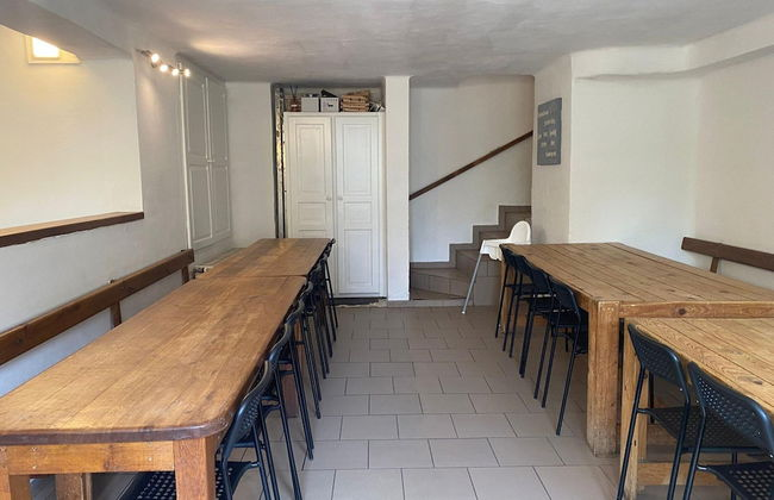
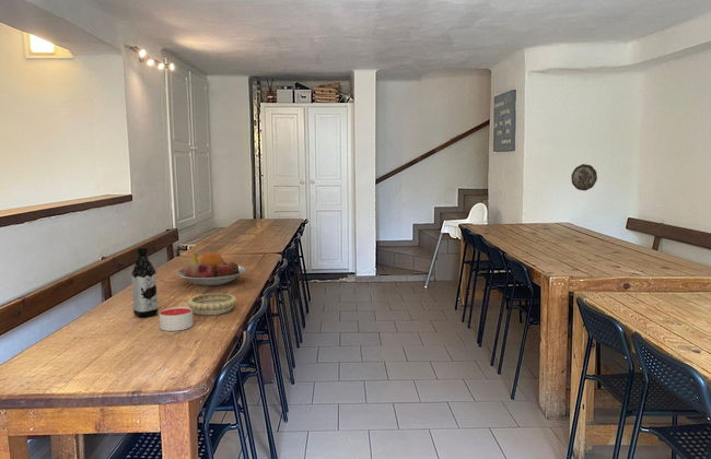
+ decorative plate [571,163,598,191]
+ fruit bowl [176,251,247,287]
+ water bottle [130,246,160,318]
+ candle [159,306,194,332]
+ decorative bowl [187,293,237,316]
